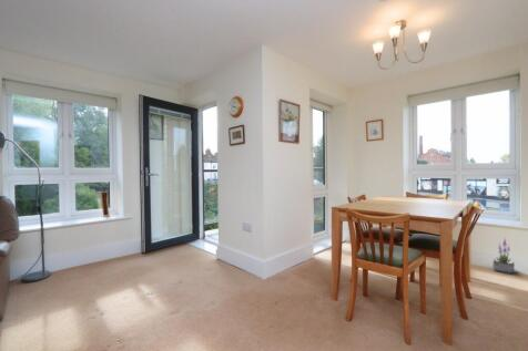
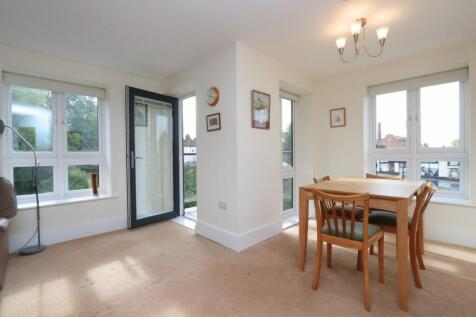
- potted plant [491,236,516,275]
